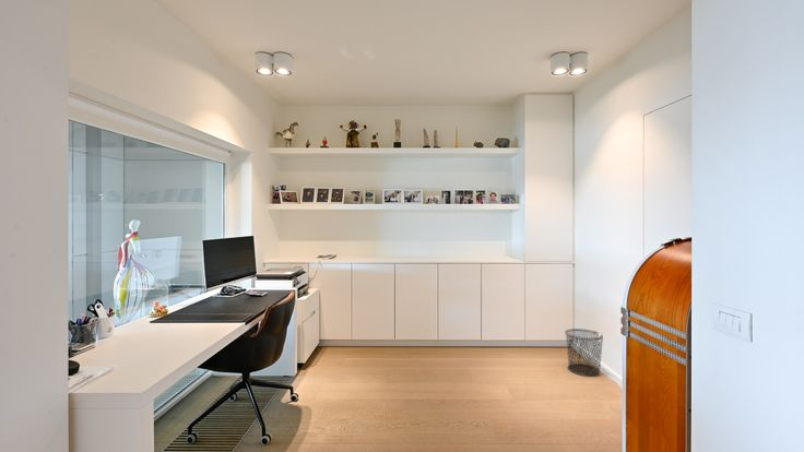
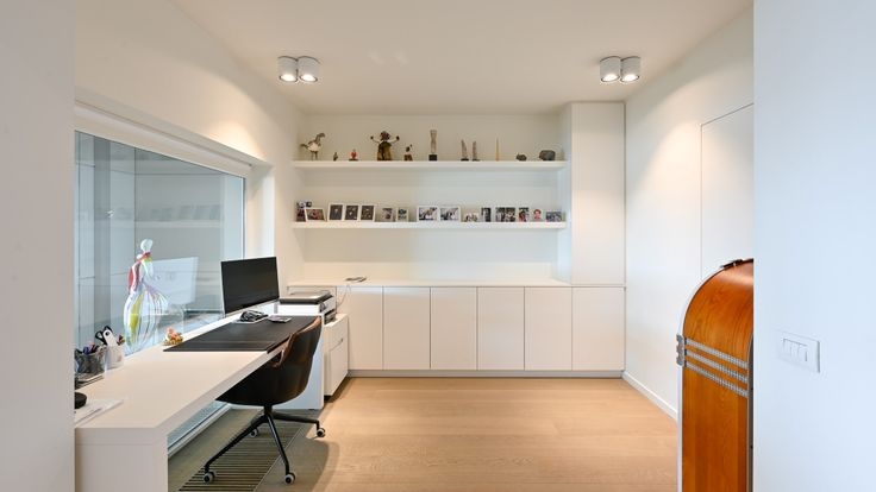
- waste bin [564,328,604,377]
